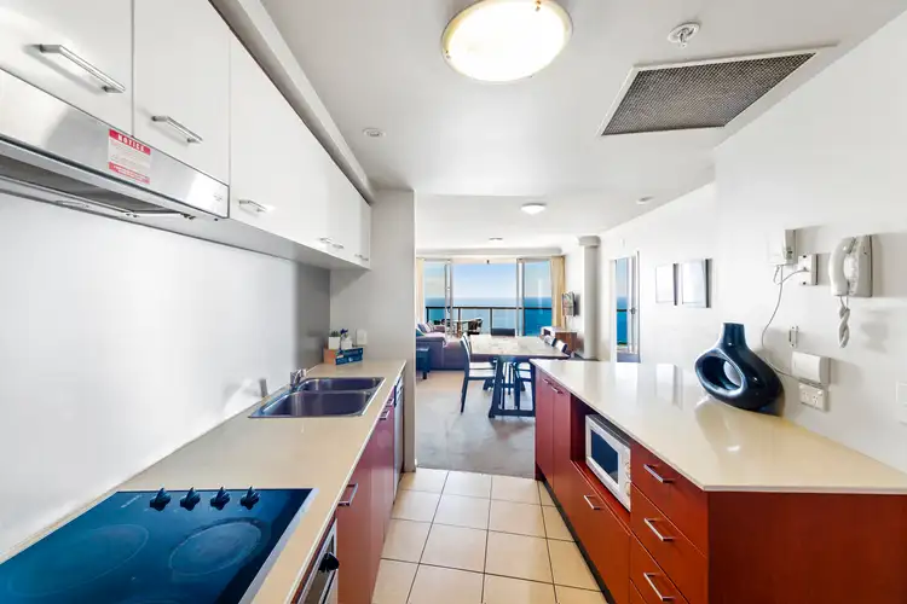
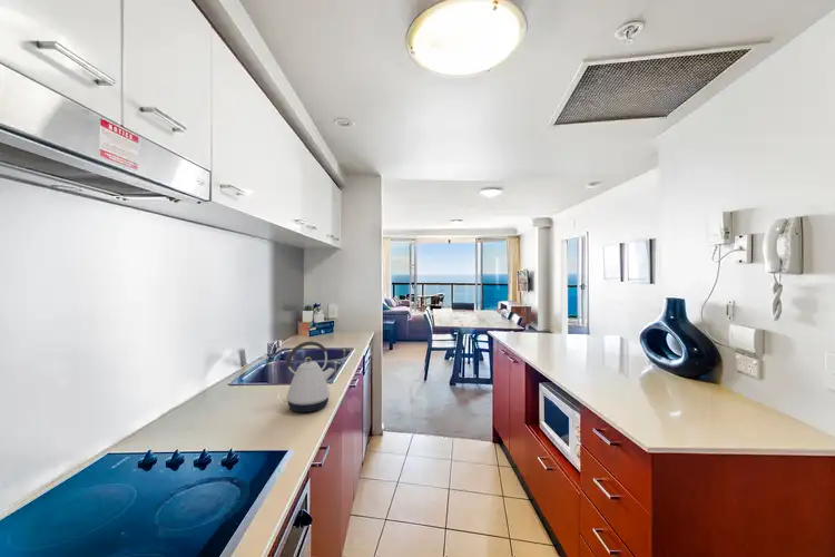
+ kettle [282,340,336,413]
